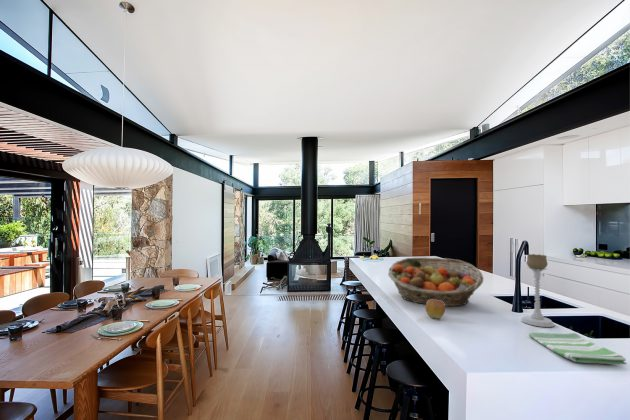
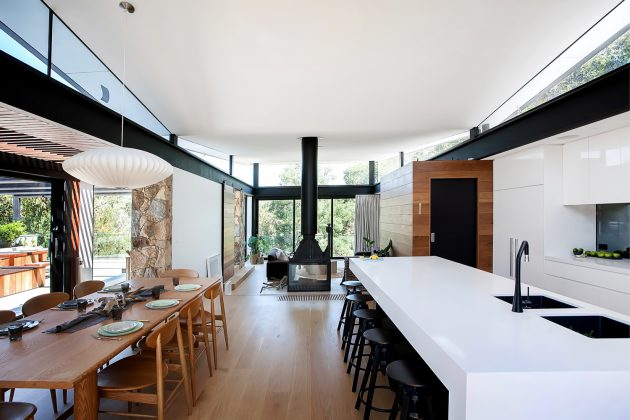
- fruit basket [387,257,484,307]
- apple [425,300,446,320]
- dish towel [528,332,628,365]
- candle holder [520,253,556,328]
